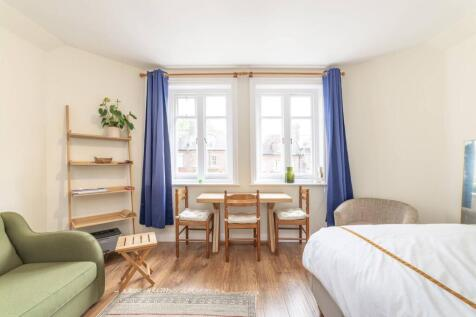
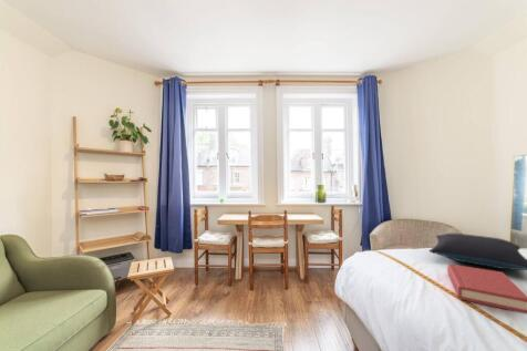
+ pillow [428,231,527,271]
+ hardback book [446,262,527,314]
